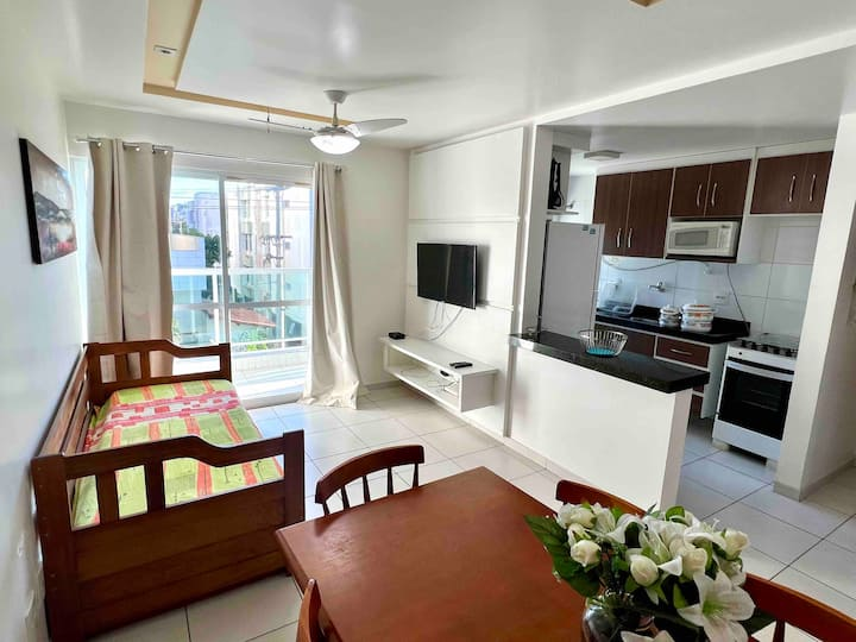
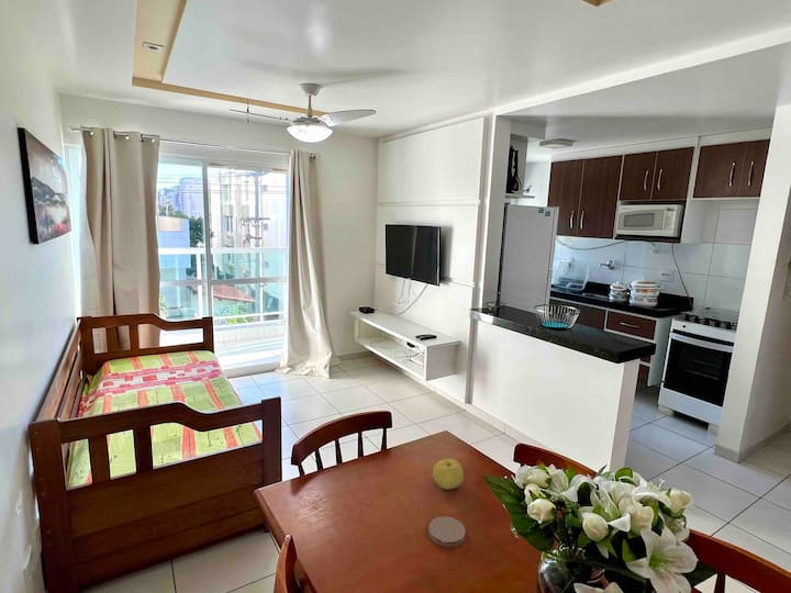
+ fruit [432,458,465,491]
+ coaster [427,515,467,548]
